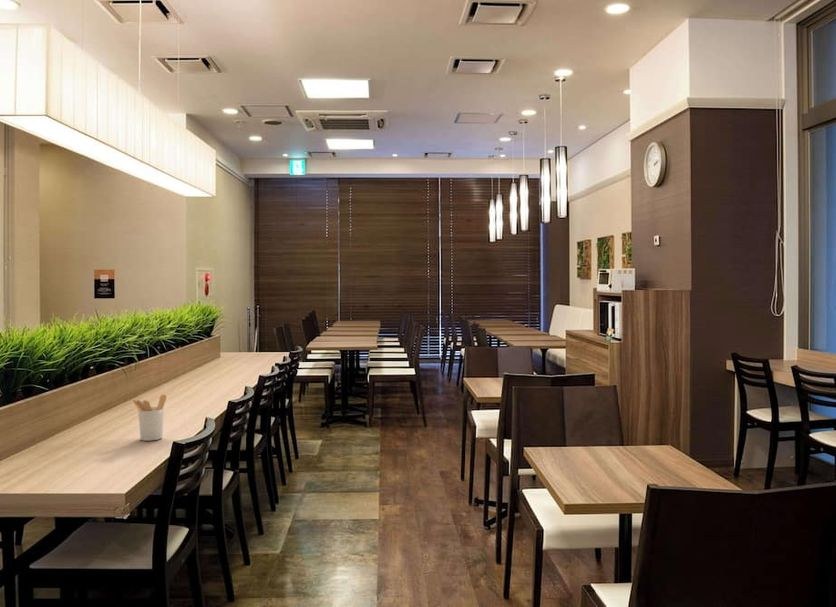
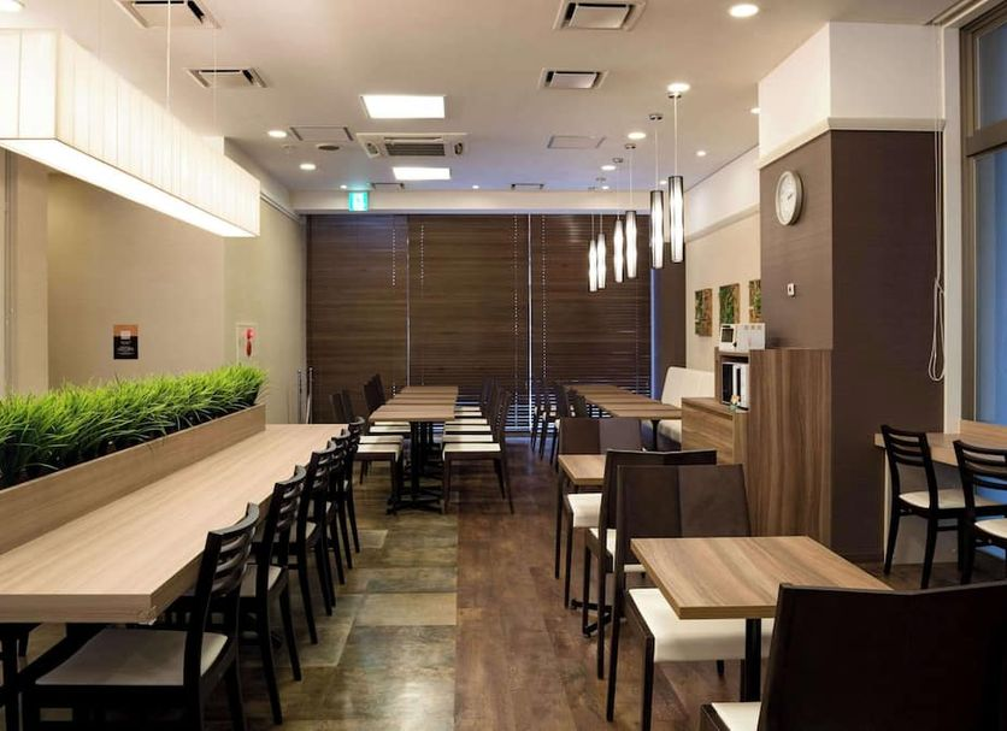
- utensil holder [132,394,168,442]
